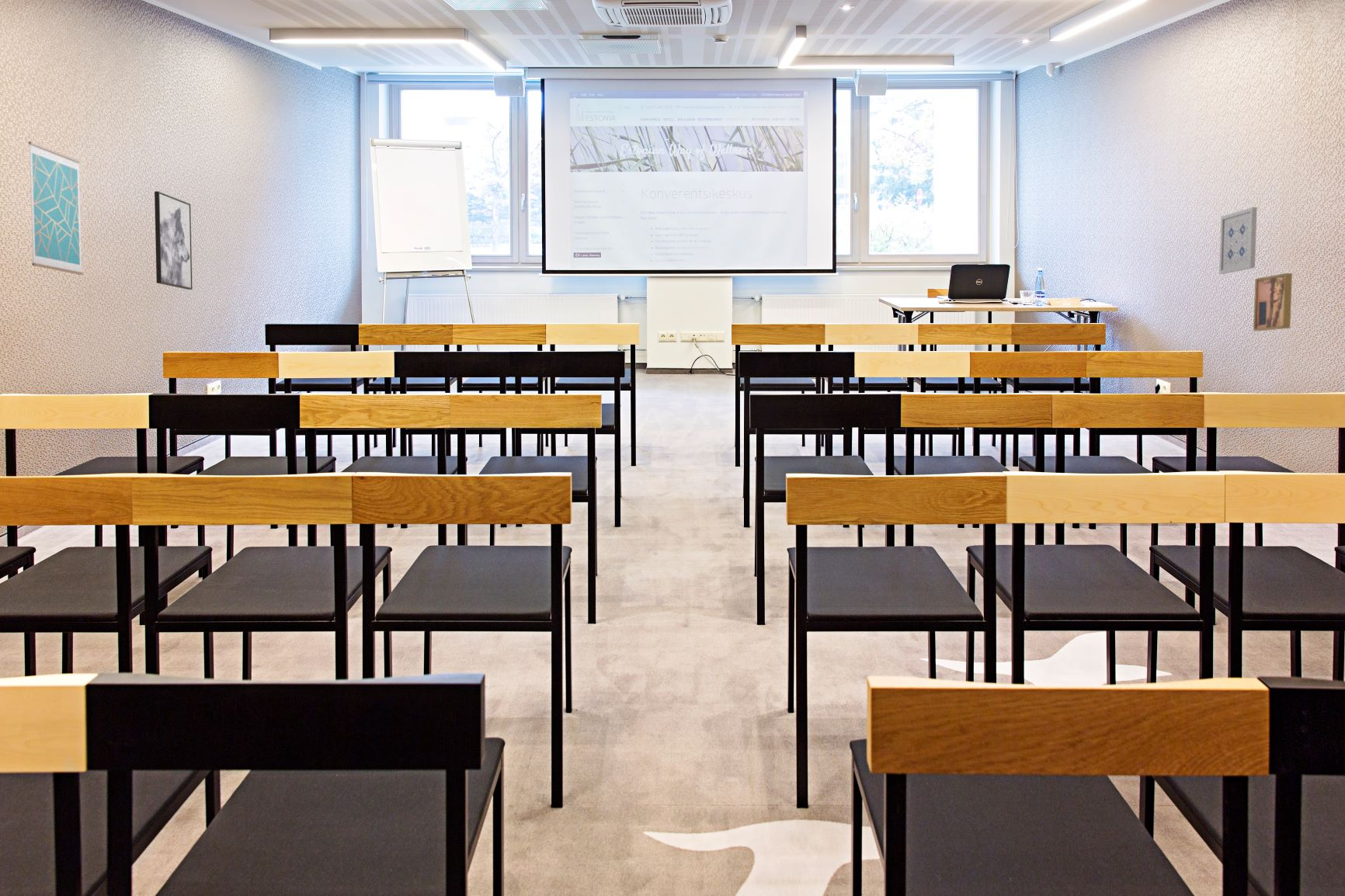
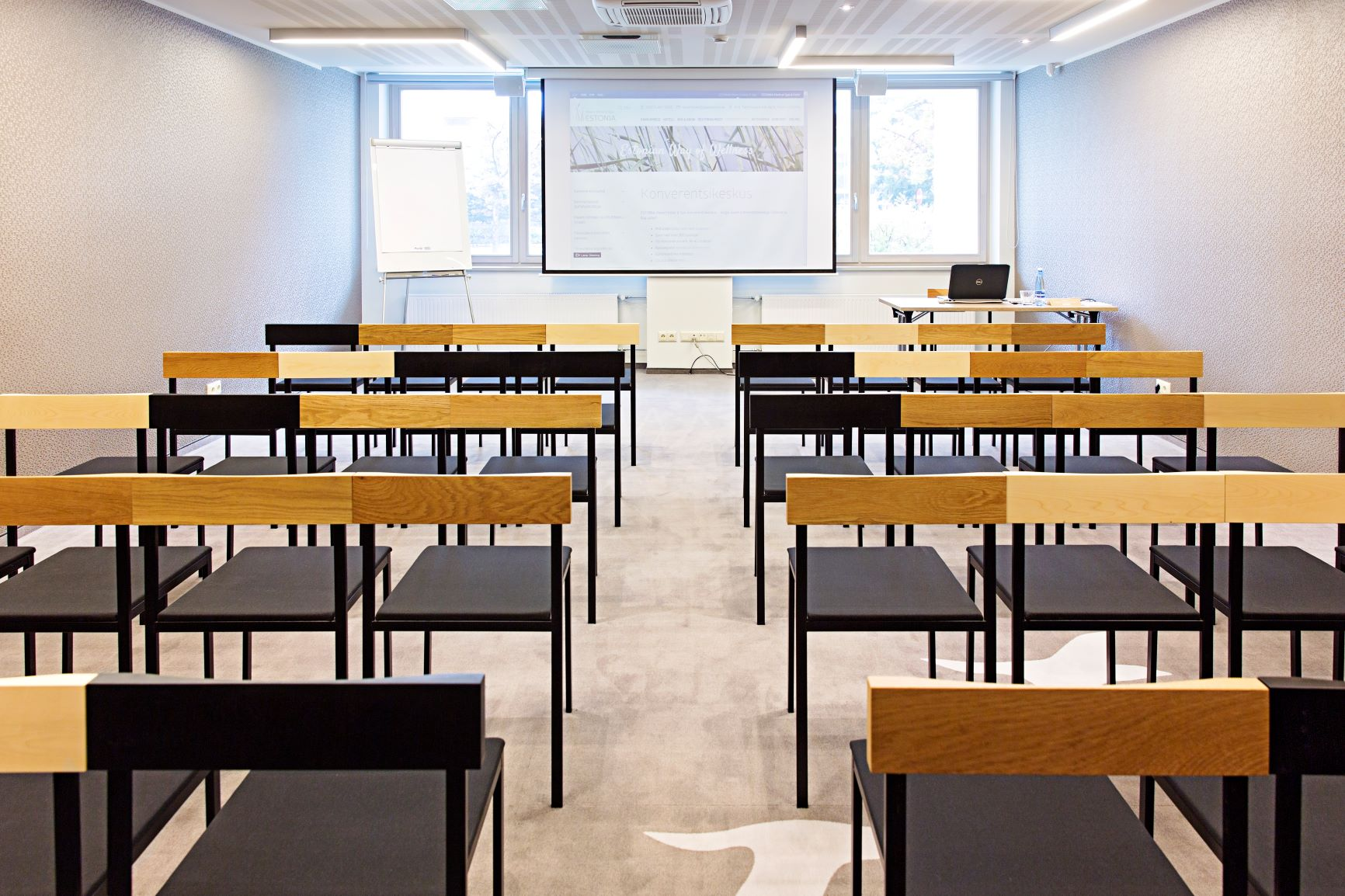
- wall art [154,190,193,290]
- wall art [1218,207,1258,275]
- wall art [28,141,84,276]
- wall art [1253,273,1293,332]
